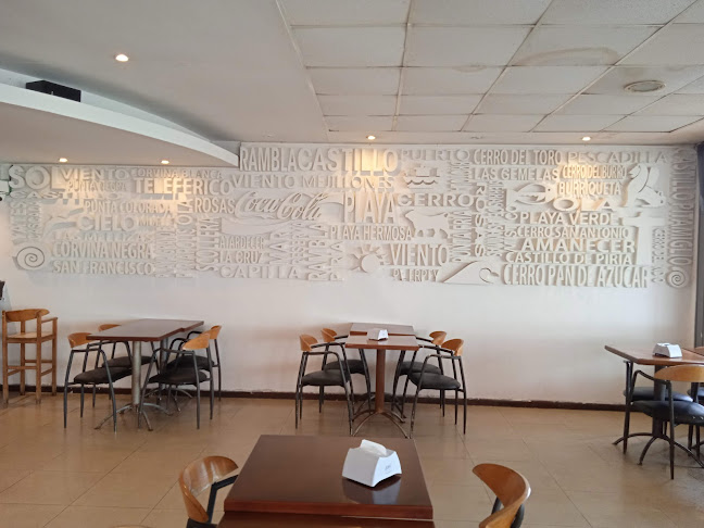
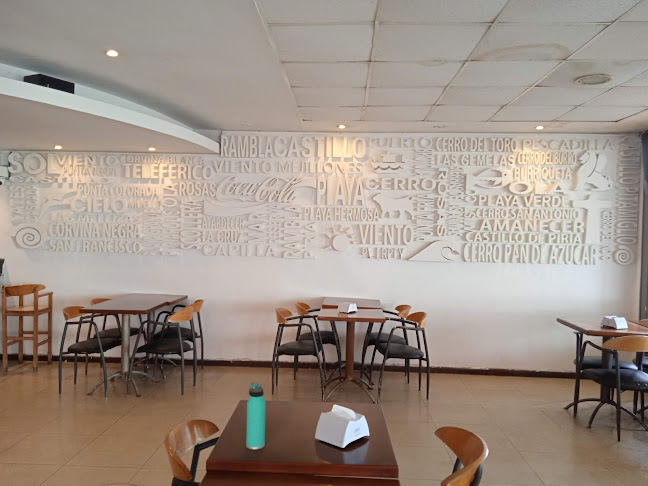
+ thermos bottle [245,382,267,451]
